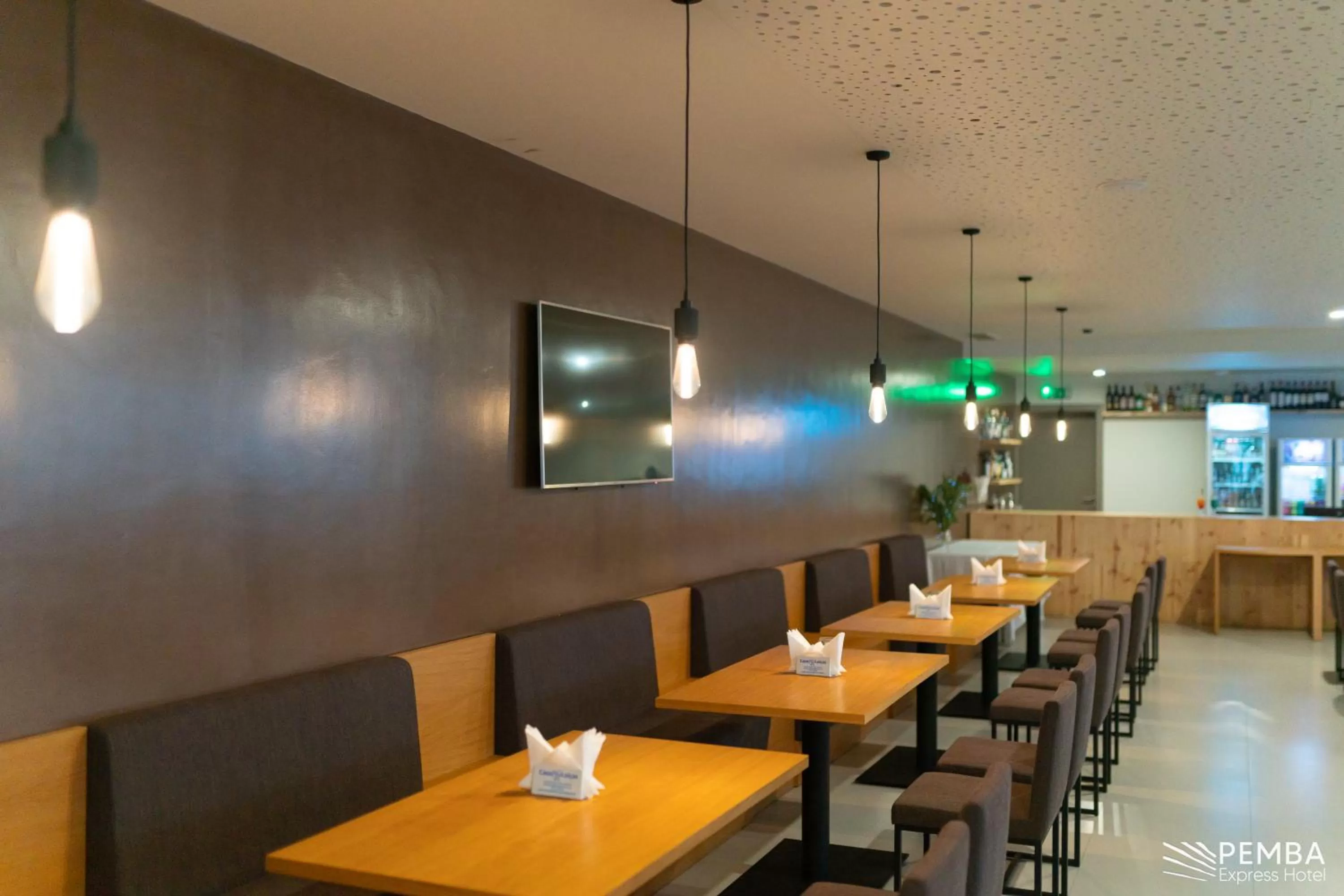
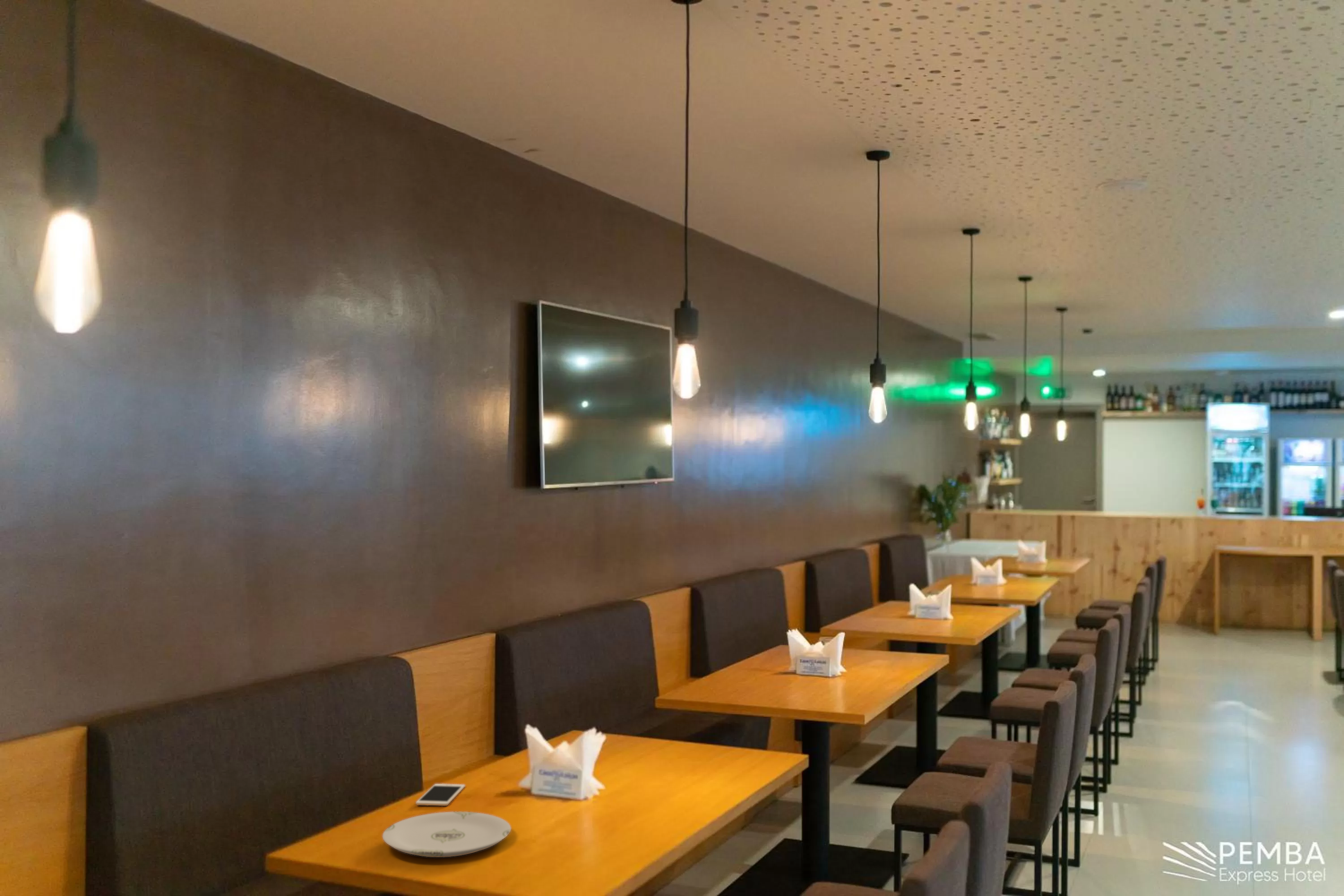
+ cell phone [415,783,465,806]
+ plate [382,811,511,858]
